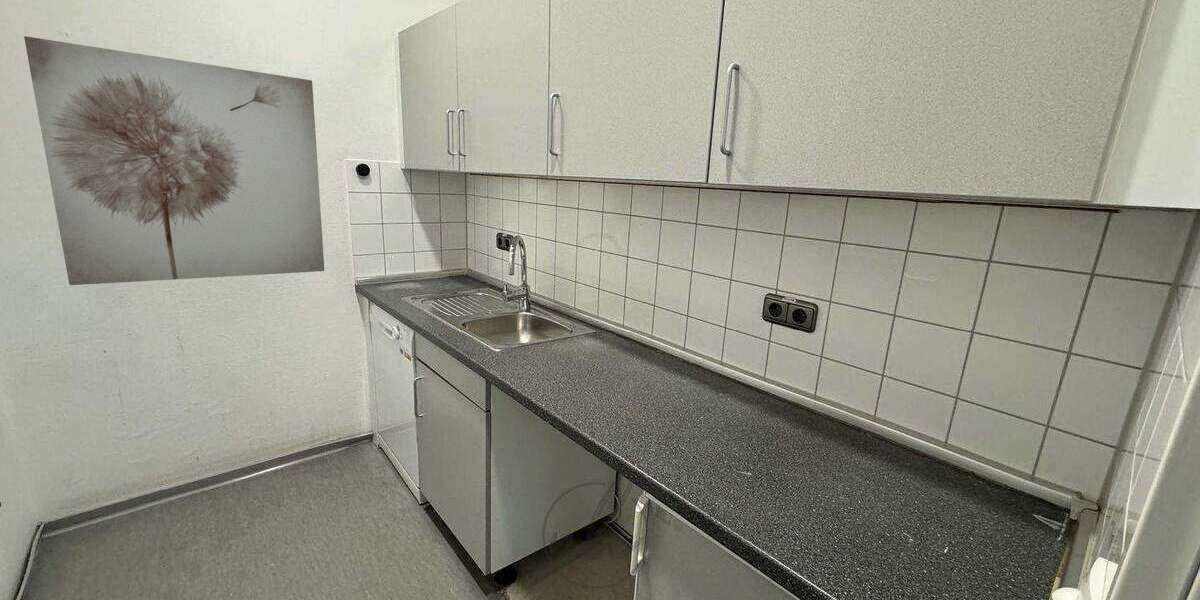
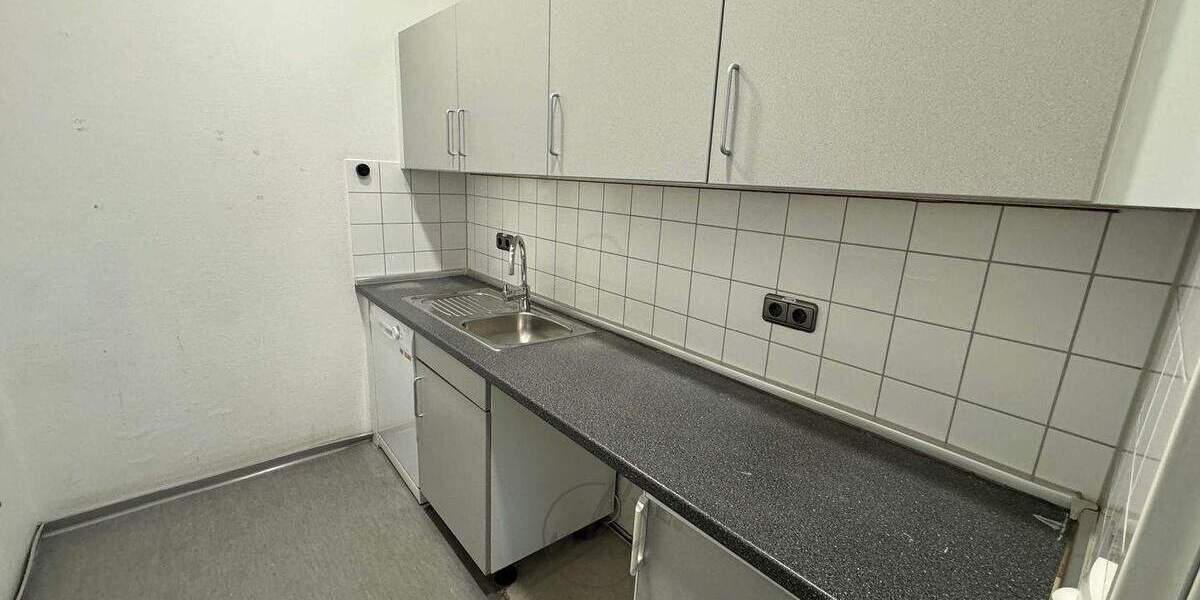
- wall art [23,35,325,286]
